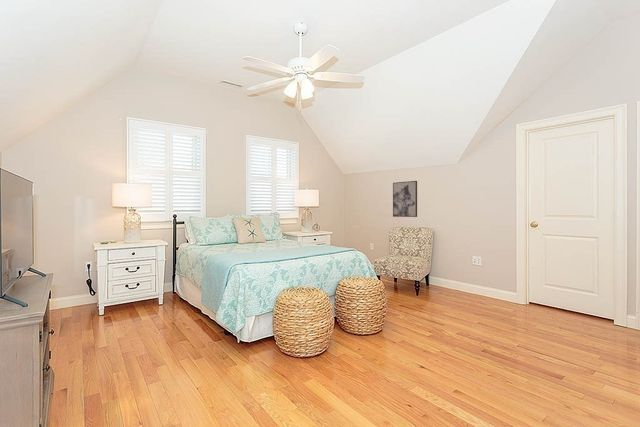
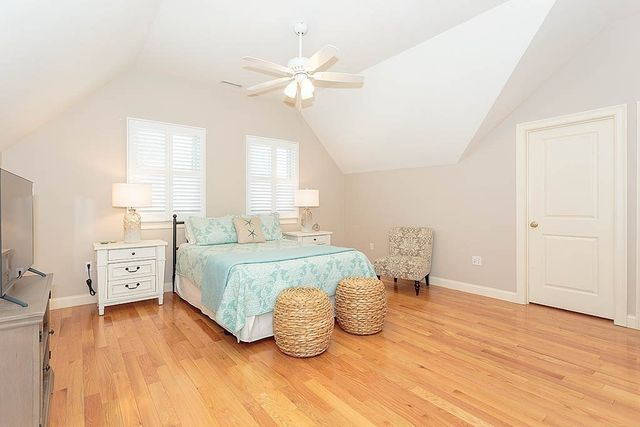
- wall art [392,180,418,218]
